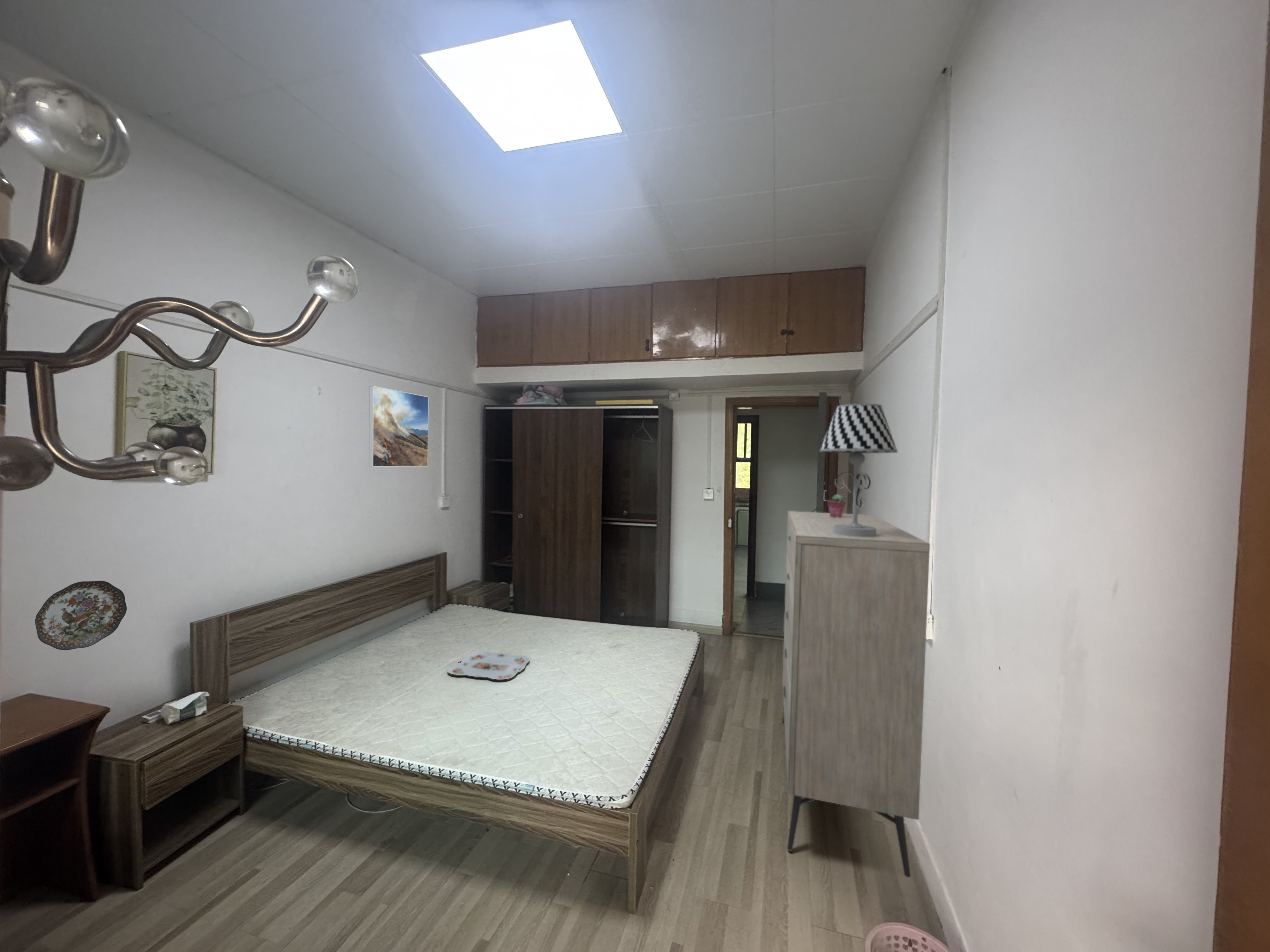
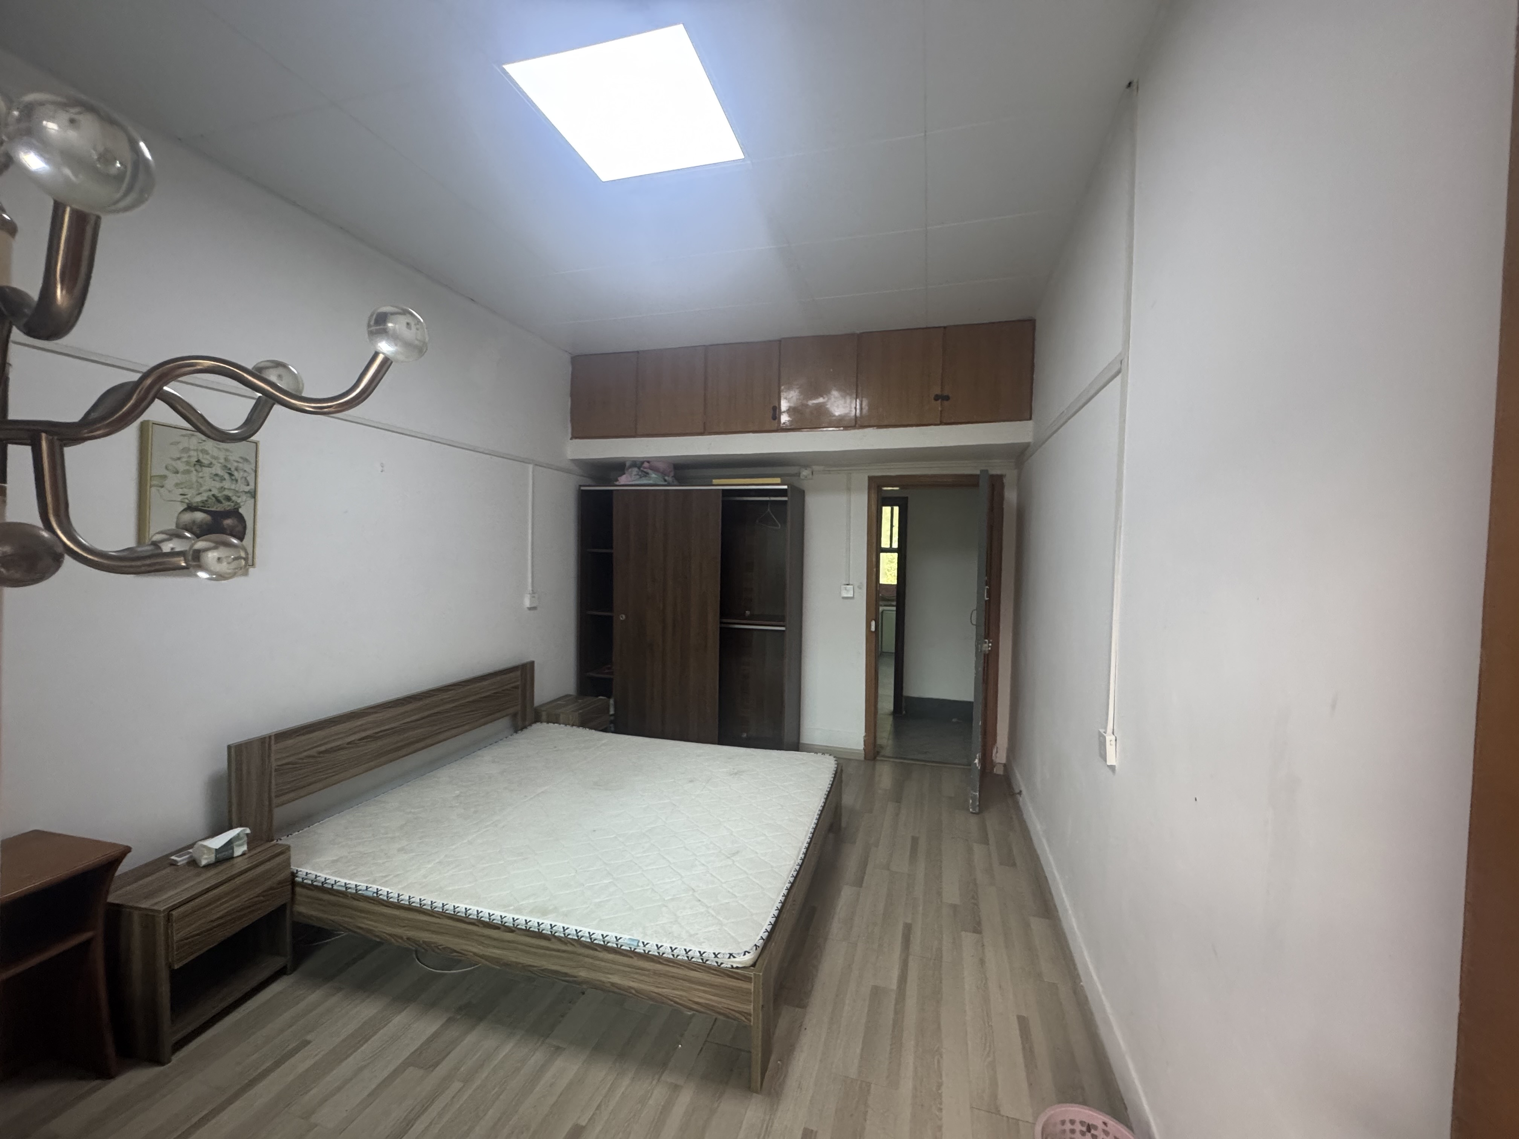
- dresser [782,511,930,878]
- table lamp [819,403,898,537]
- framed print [369,386,429,467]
- potted succulent [827,494,846,518]
- serving tray [447,651,530,680]
- decorative plate [35,581,127,650]
